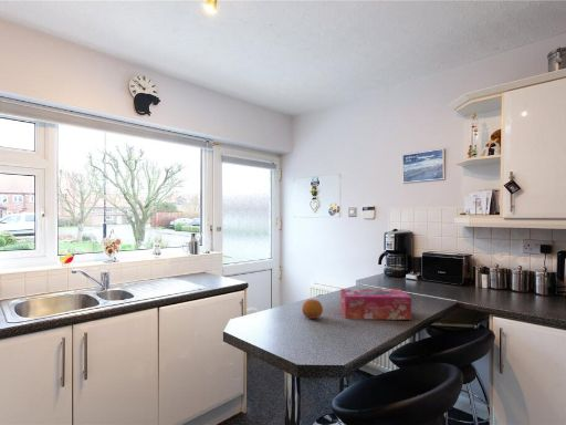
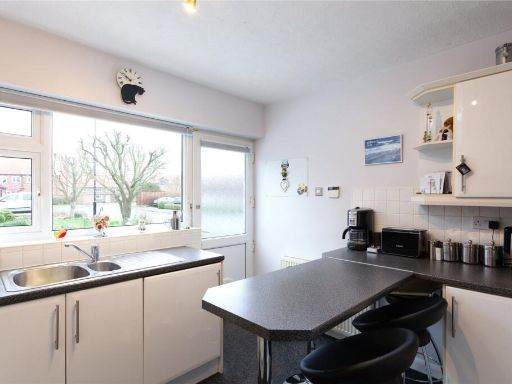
- tissue box [339,288,412,321]
- fruit [301,298,324,320]
